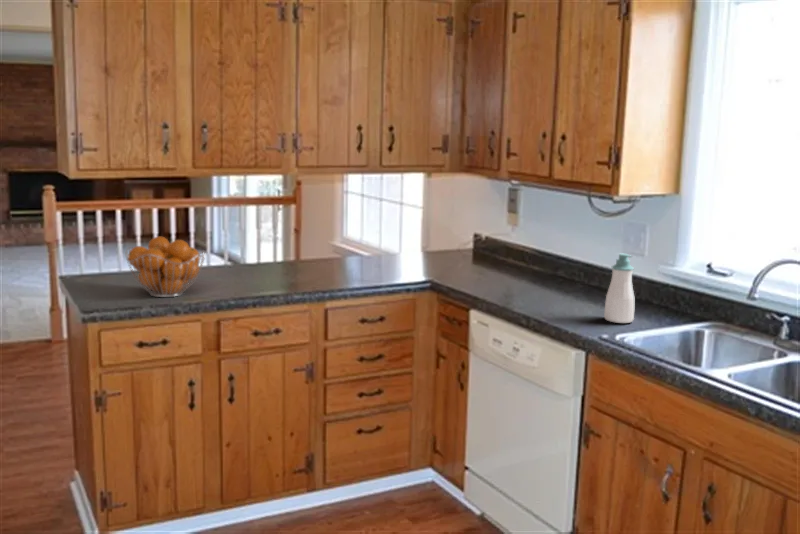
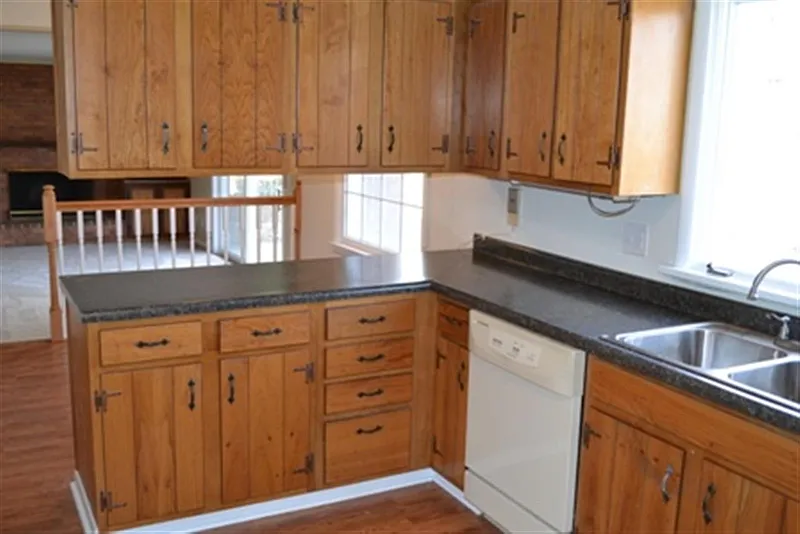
- fruit basket [125,235,207,298]
- soap bottle [603,253,635,324]
